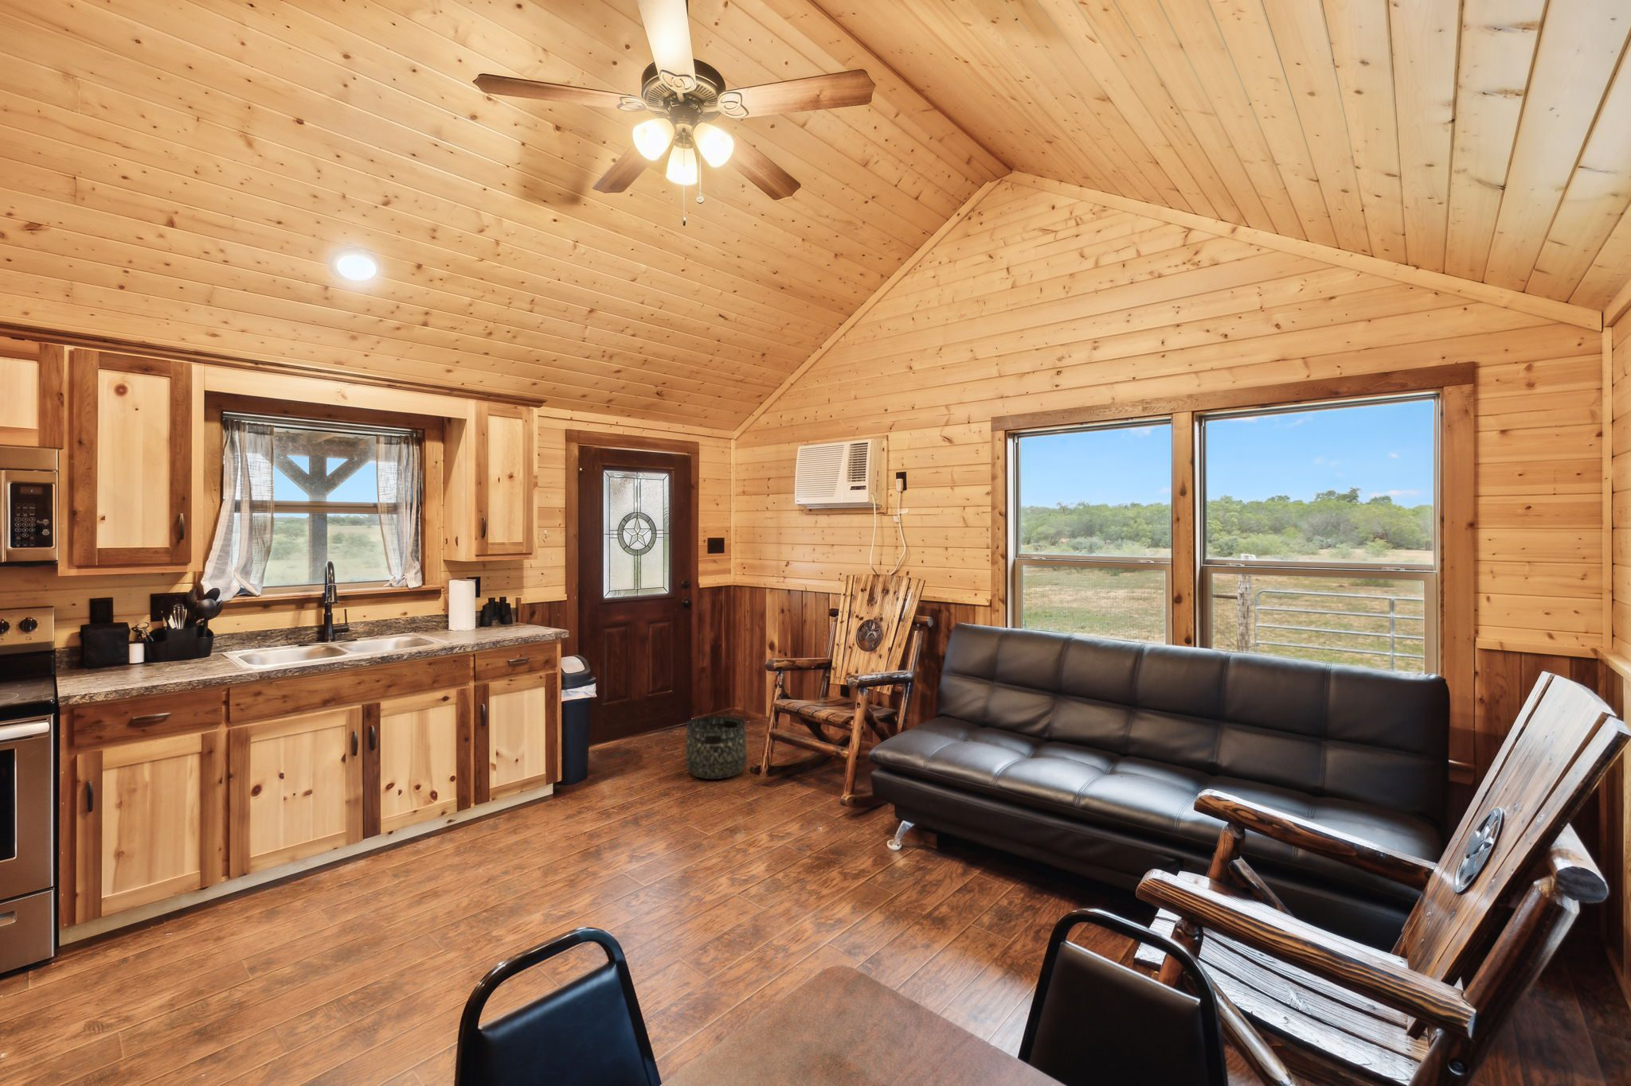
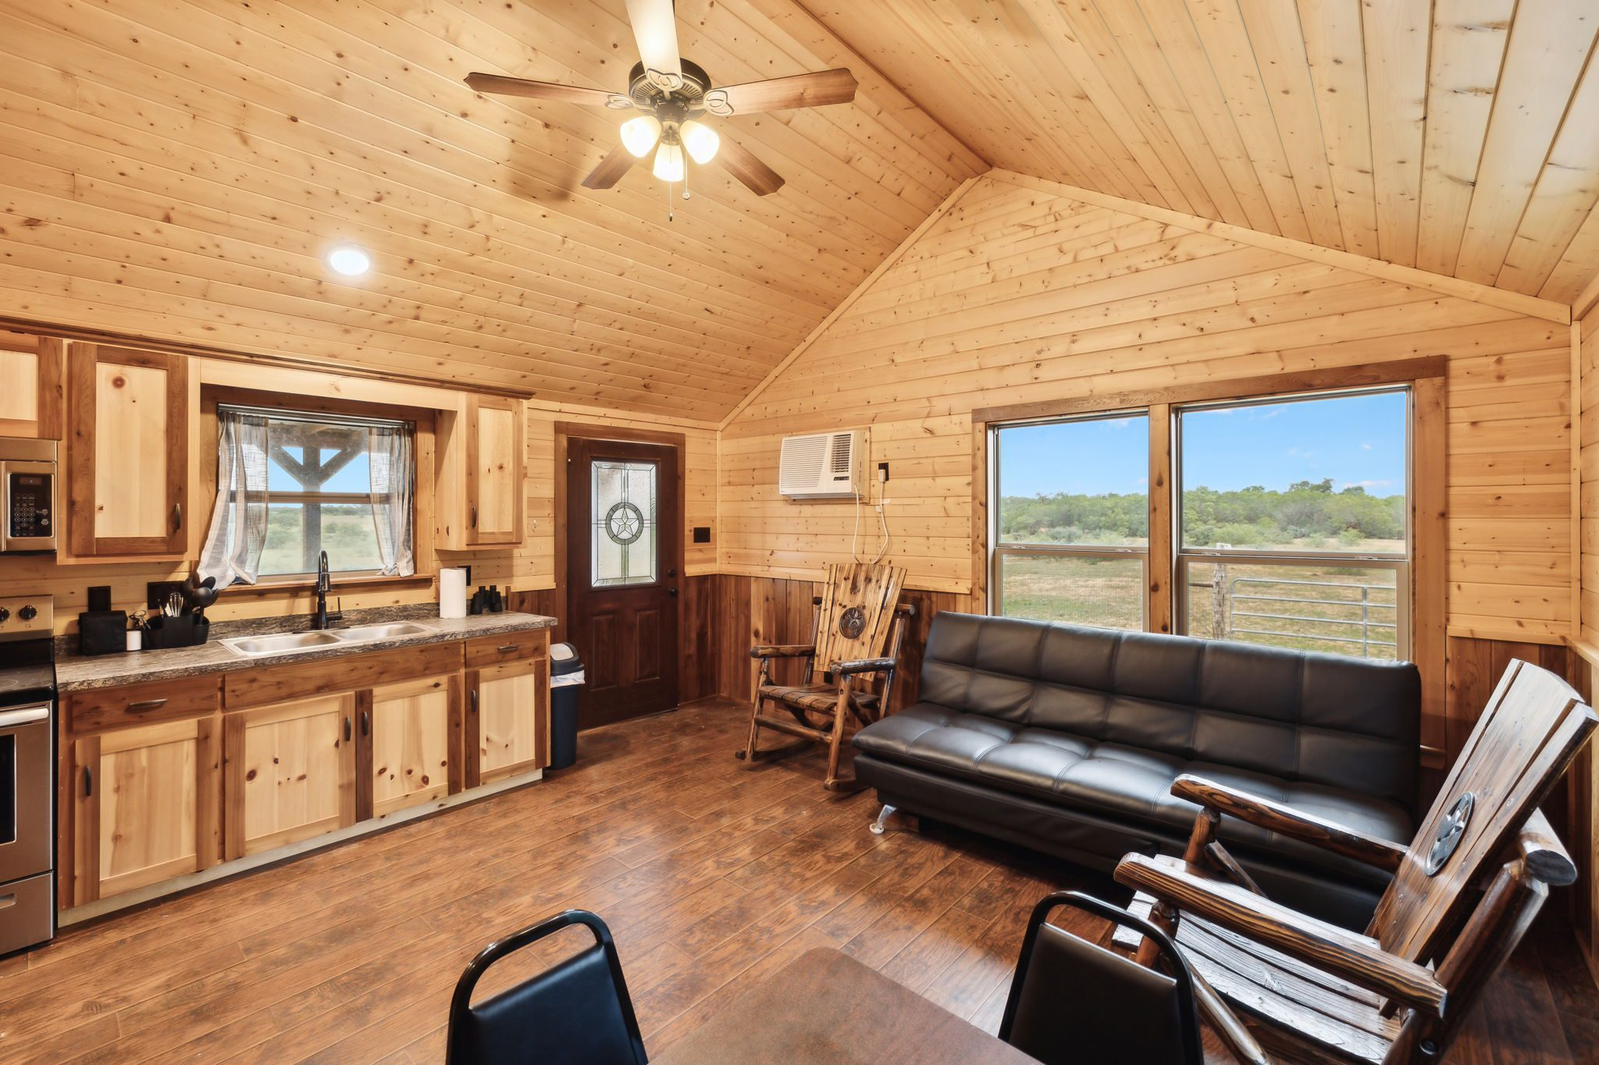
- basket [685,715,748,779]
